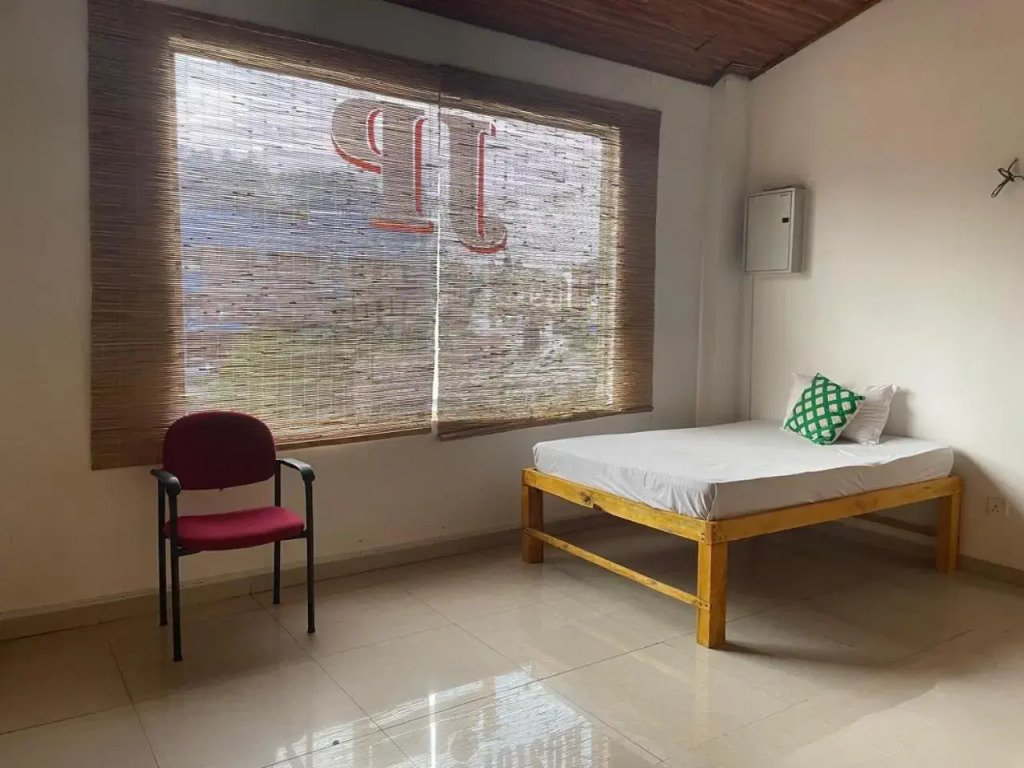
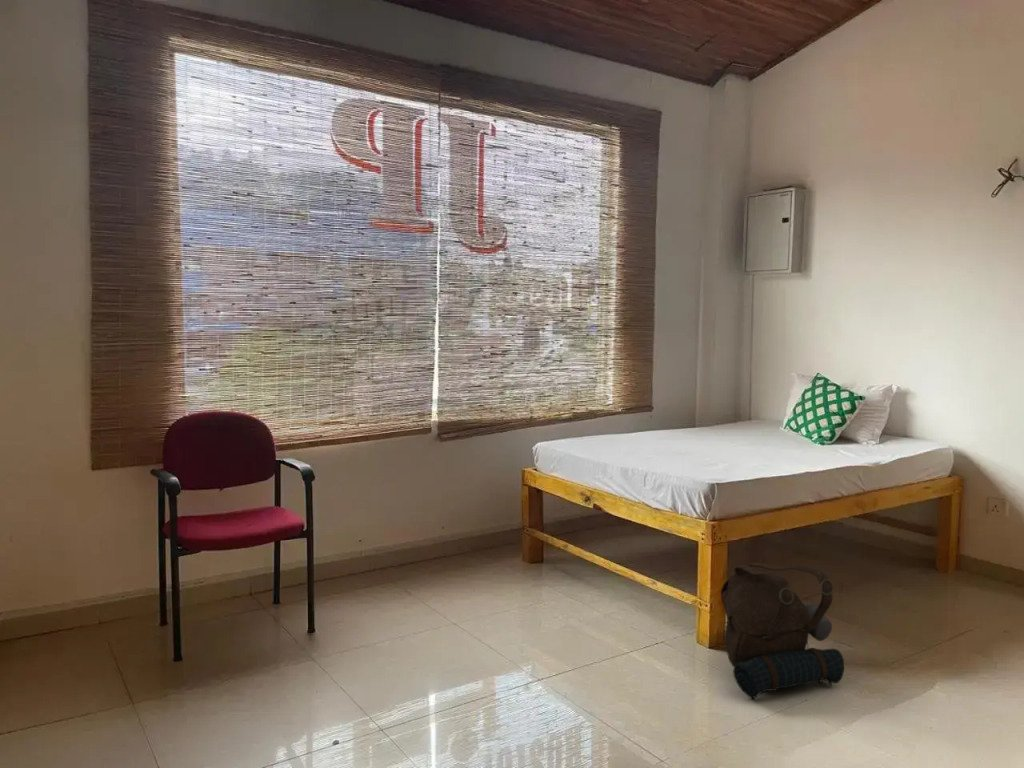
+ backpack [720,562,845,701]
